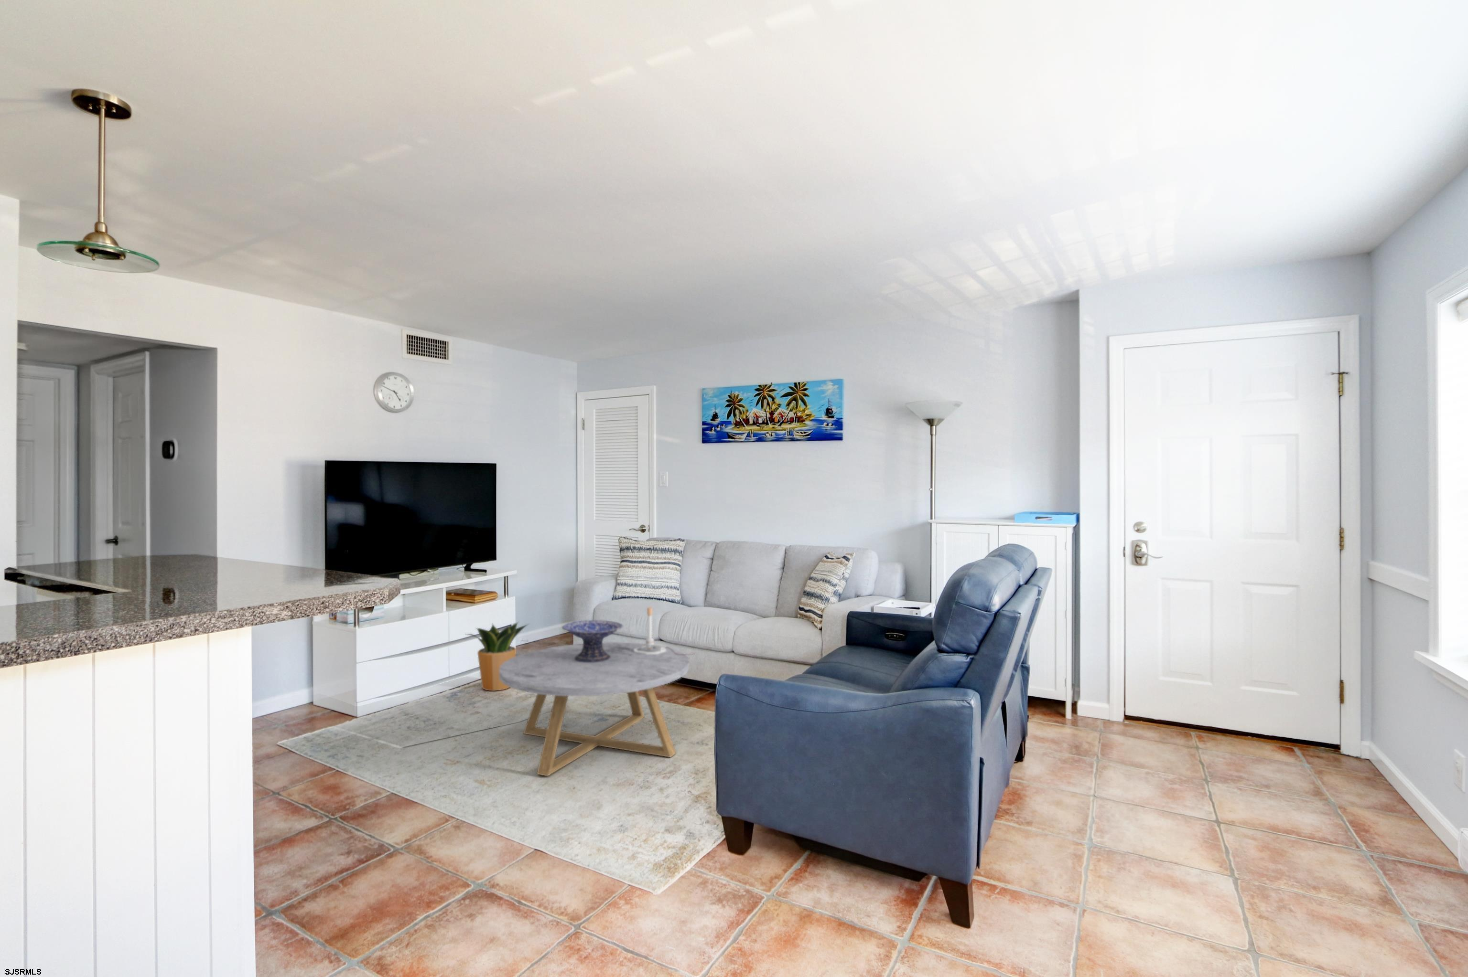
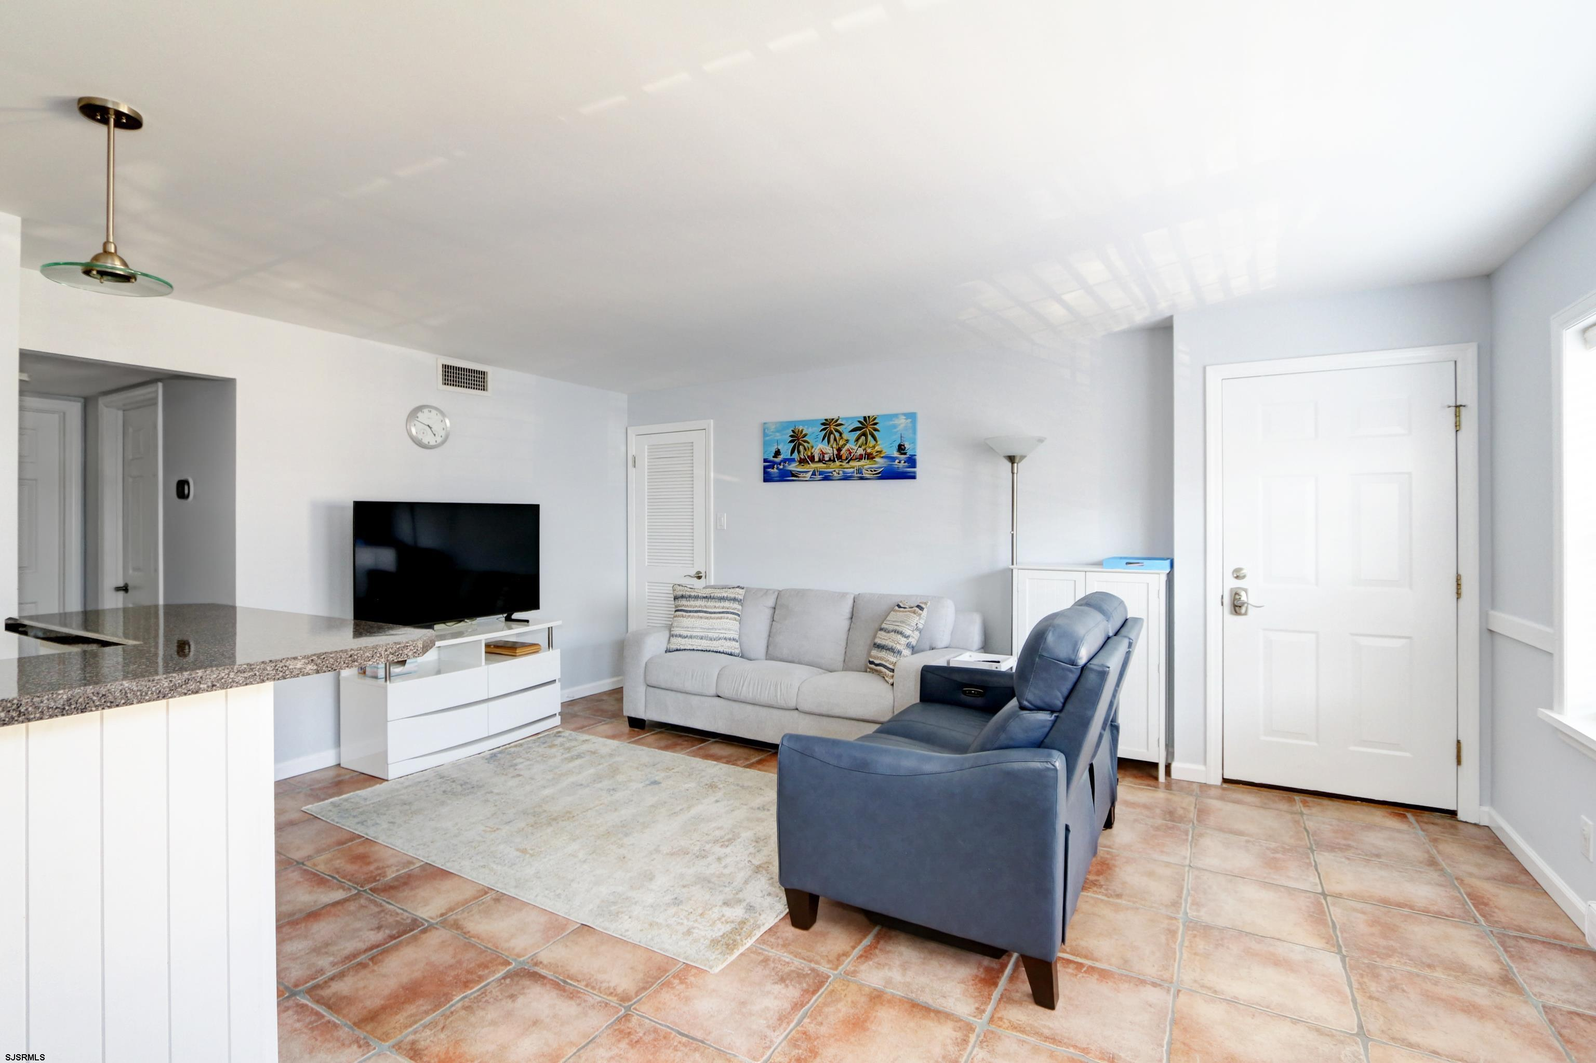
- coffee table [500,642,689,776]
- lamp base [634,607,696,655]
- potted plant [465,622,530,691]
- decorative bowl [562,619,624,662]
